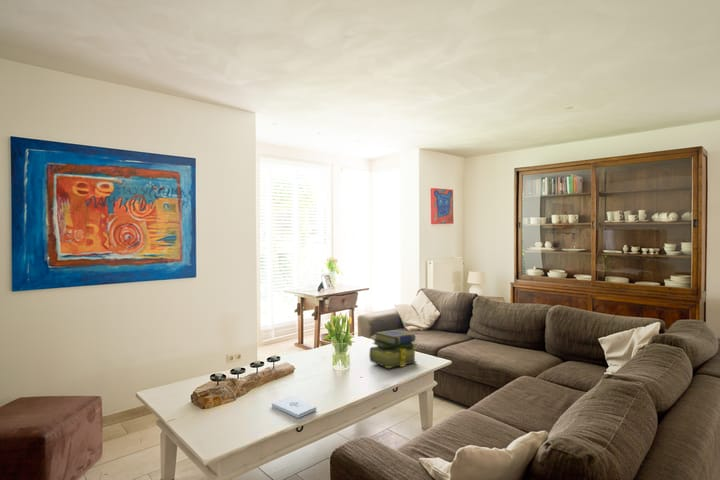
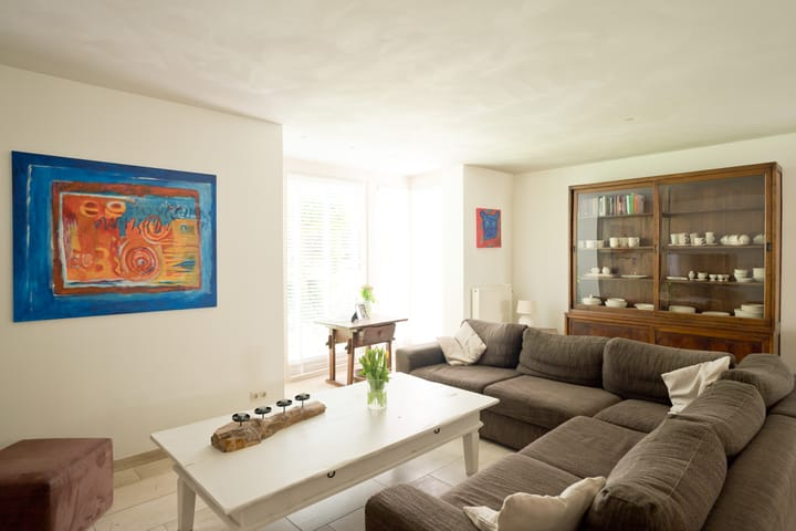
- stack of books [368,329,418,369]
- notepad [271,395,317,419]
